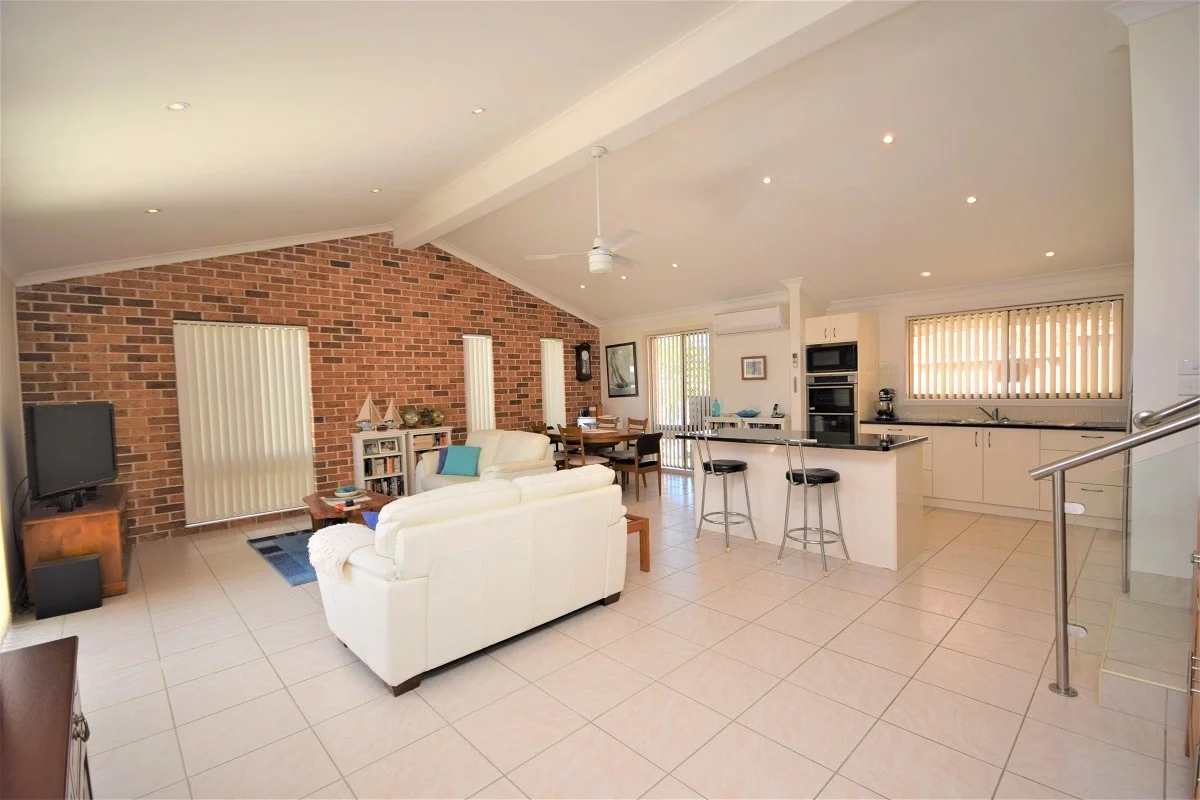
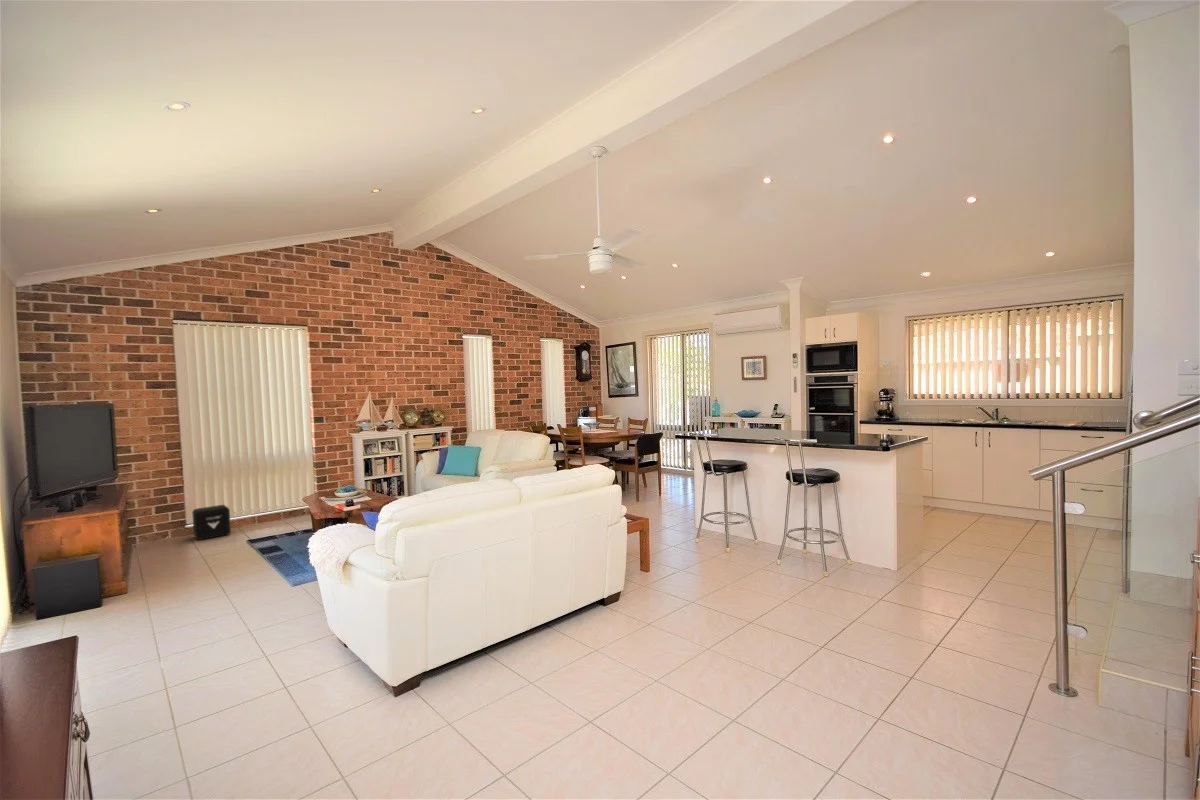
+ air purifier [191,504,232,541]
